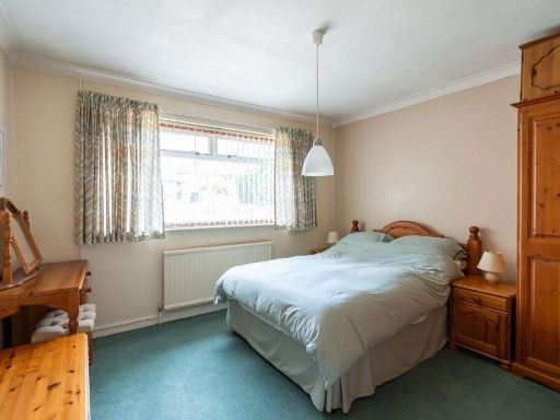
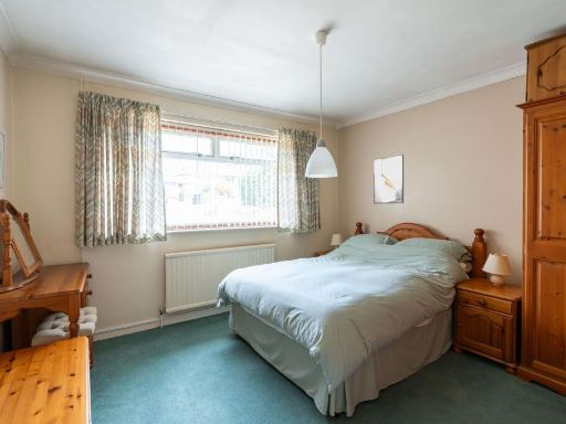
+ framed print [373,153,405,205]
